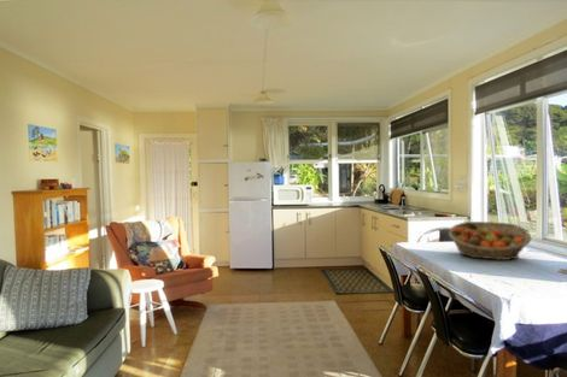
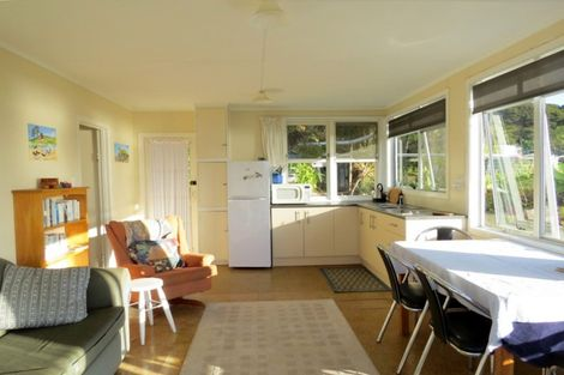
- fruit basket [448,220,532,261]
